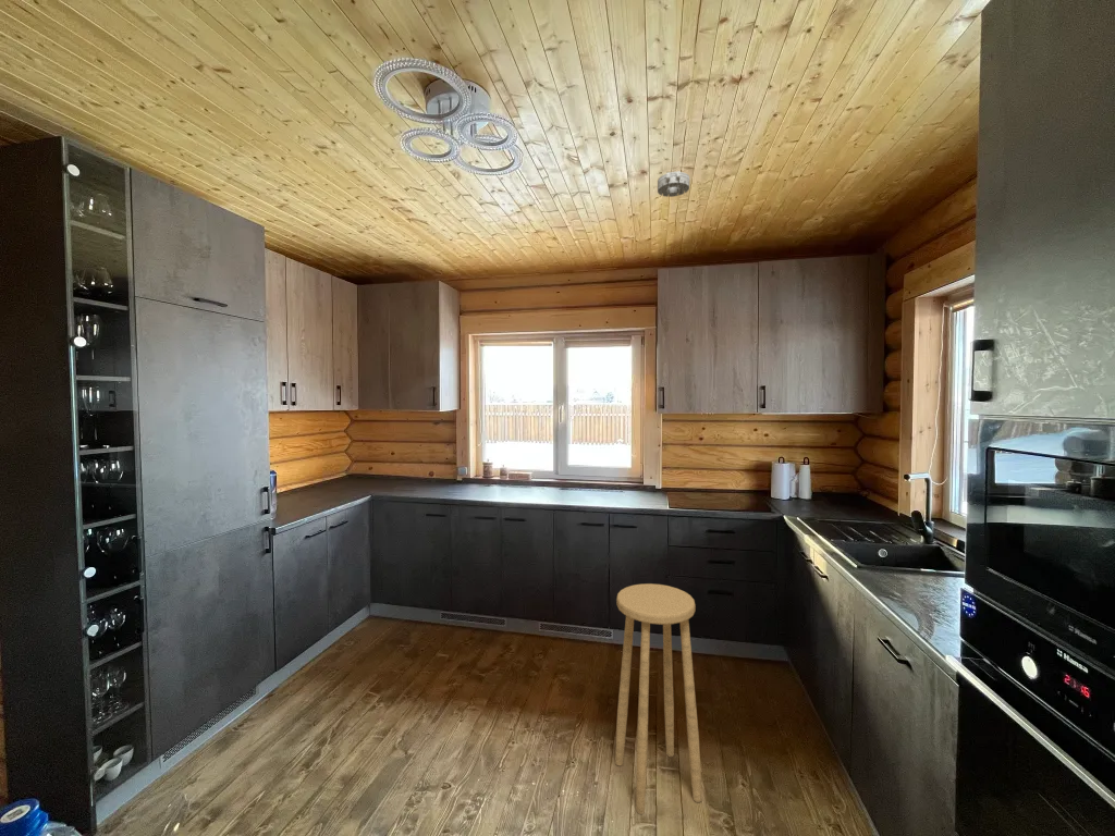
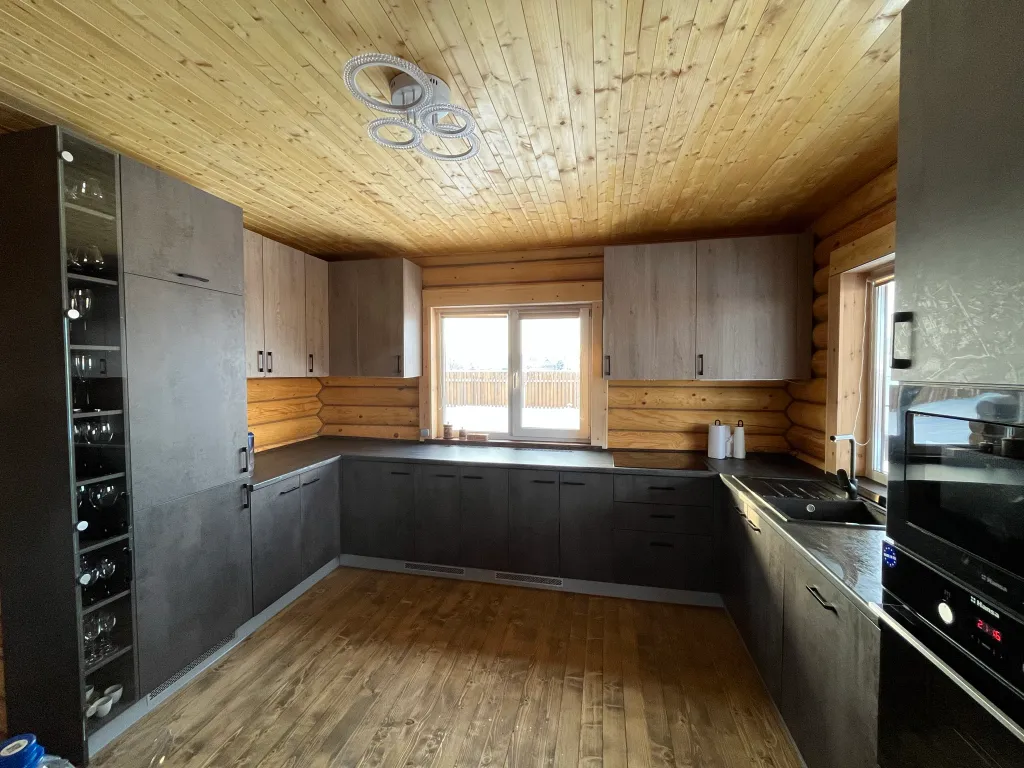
- smoke detector [657,170,690,198]
- stool [614,582,703,815]
